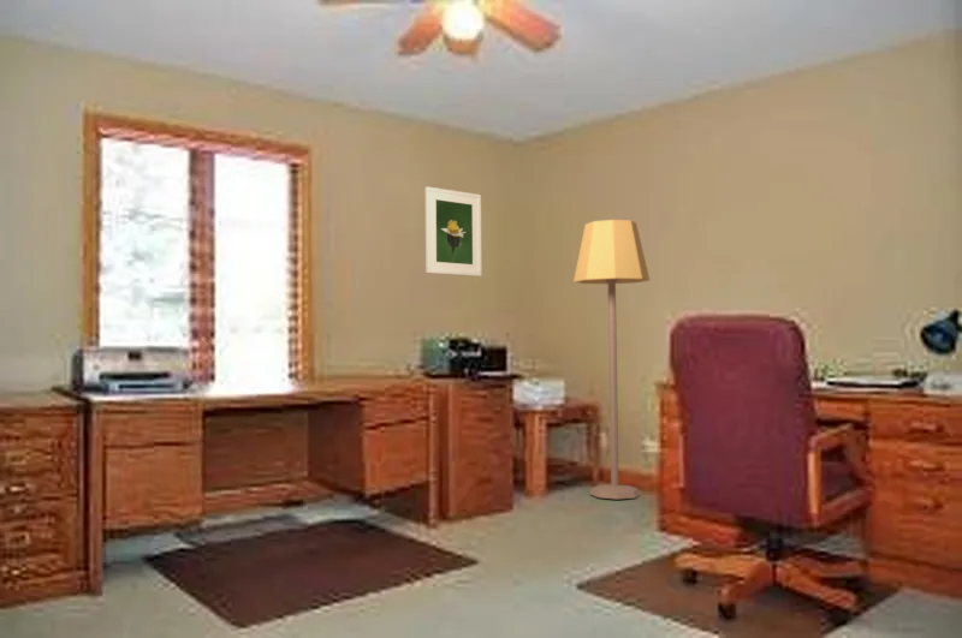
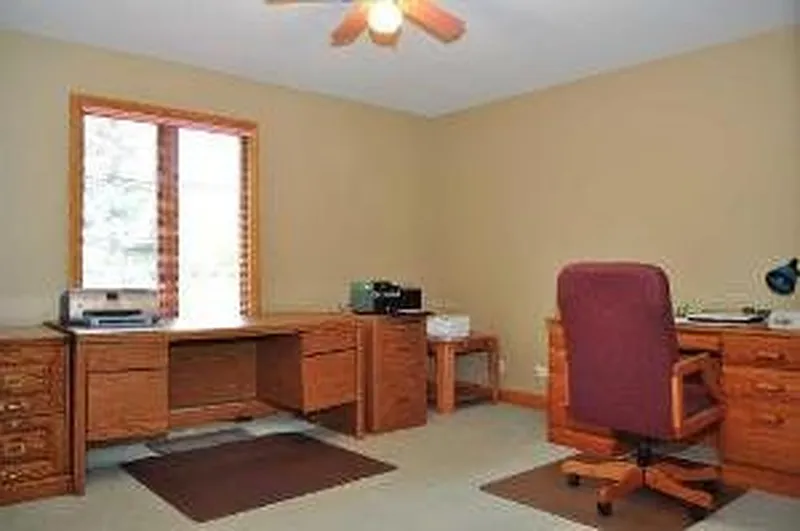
- lamp [572,219,651,500]
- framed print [424,185,483,278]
